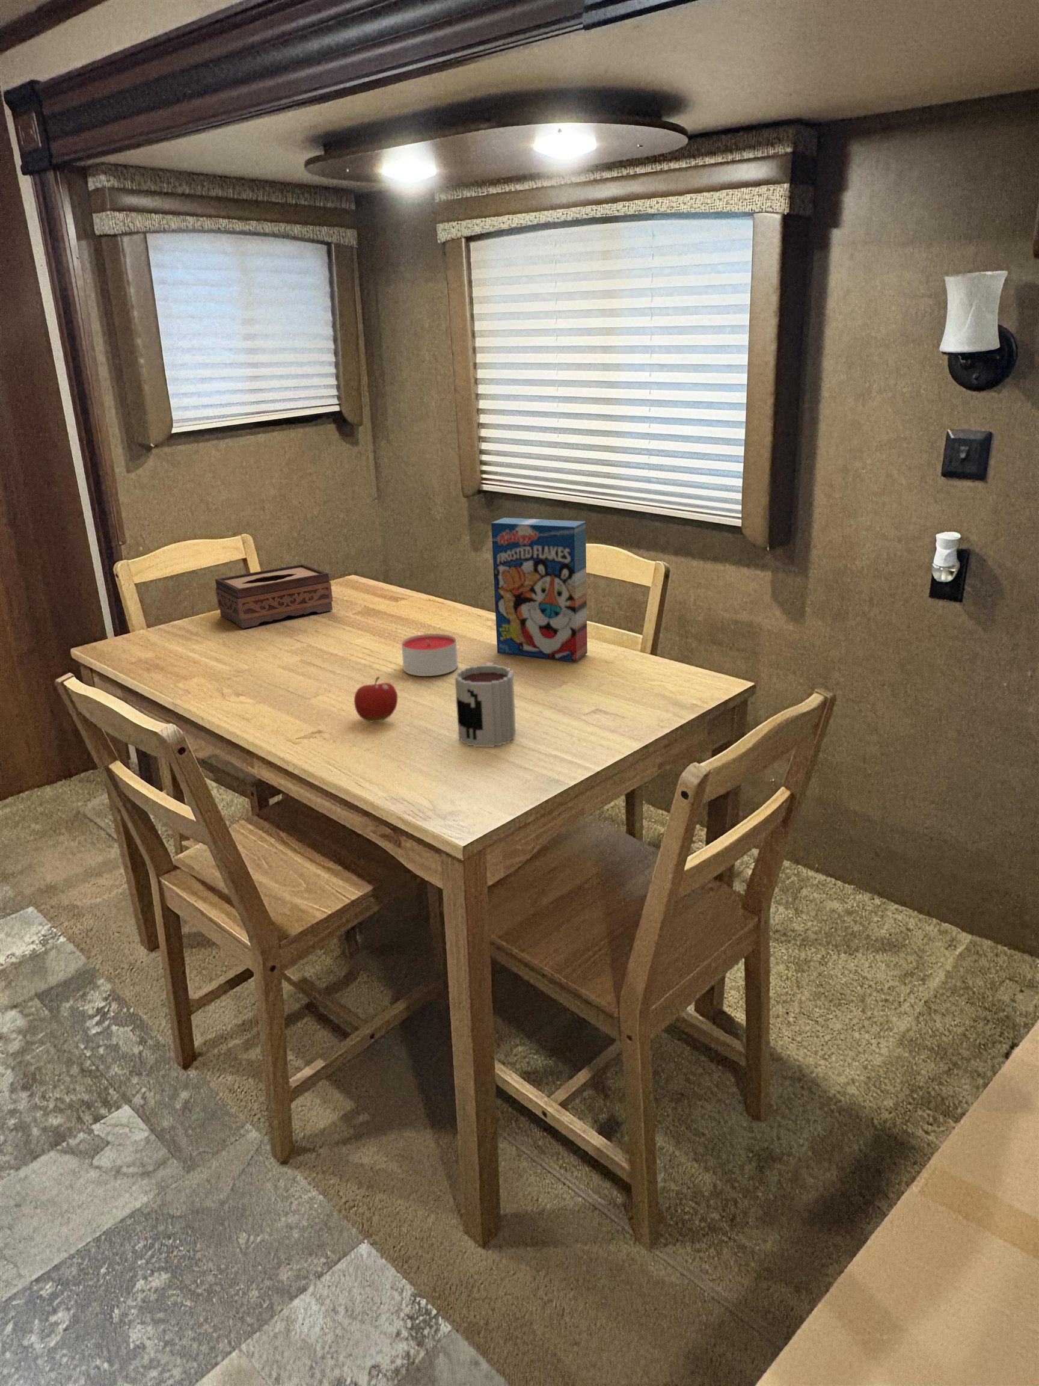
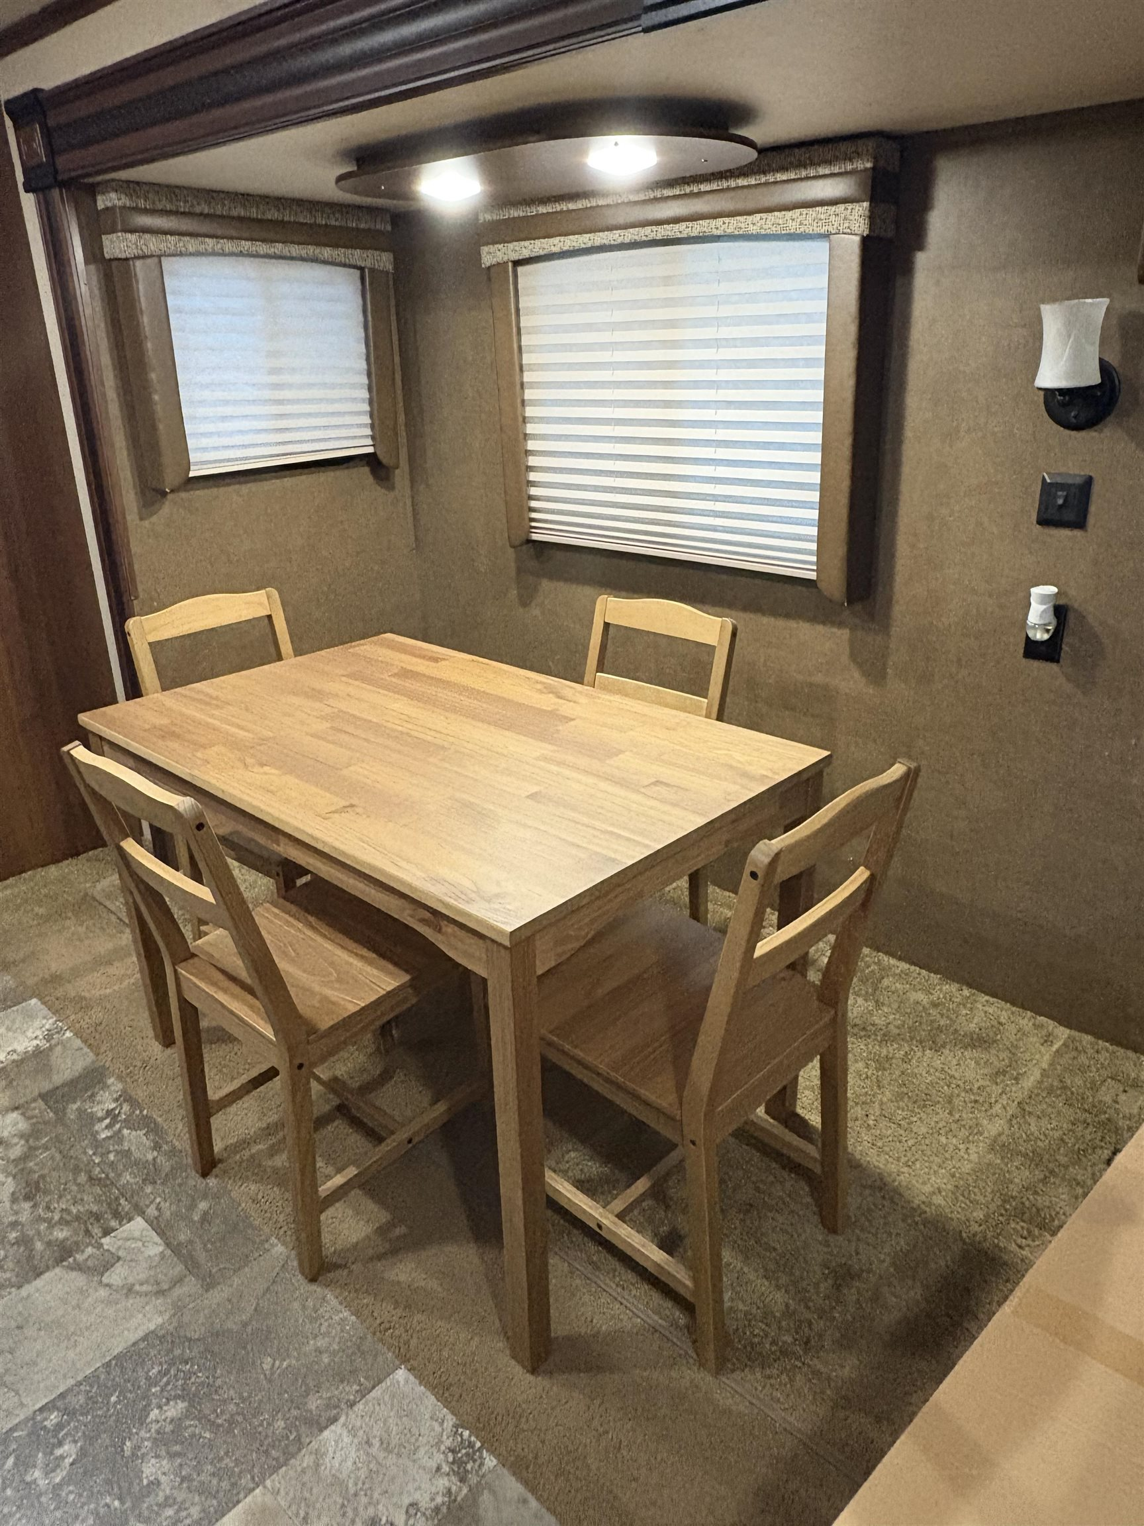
- cereal box [491,517,588,662]
- candle [401,633,458,677]
- tissue box [215,563,333,629]
- fruit [354,677,398,722]
- mug [454,662,516,748]
